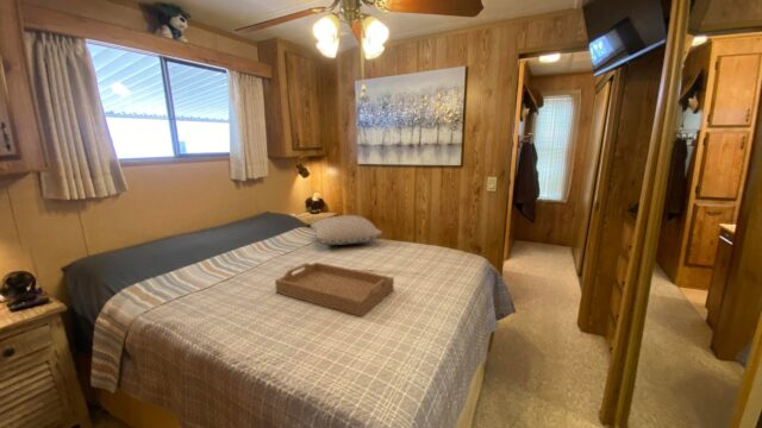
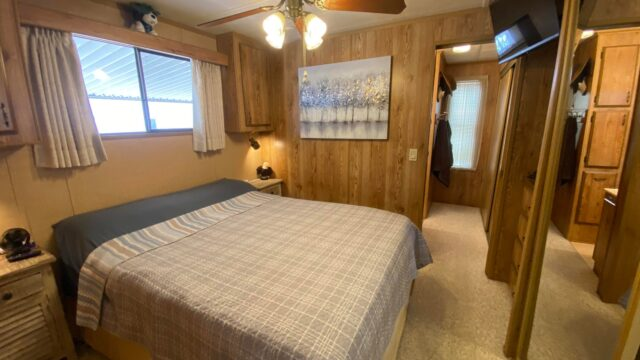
- serving tray [274,262,395,317]
- pillow [310,214,383,246]
